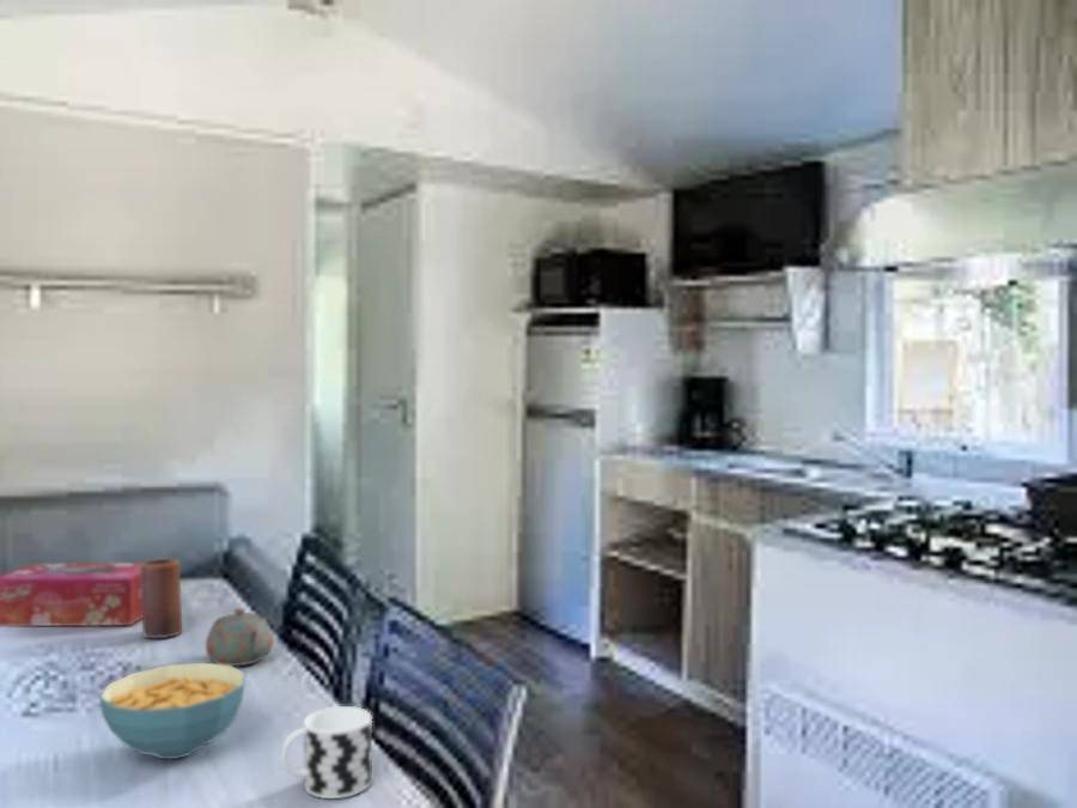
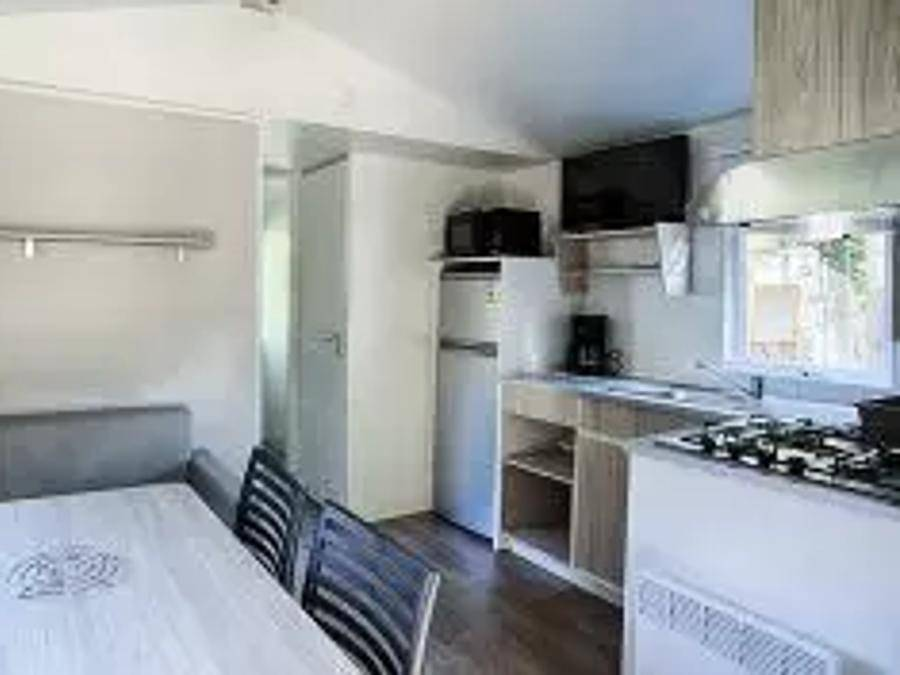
- teapot [205,607,275,667]
- candle [141,558,183,639]
- tissue box [0,561,142,627]
- cereal bowl [98,662,248,760]
- cup [280,705,373,800]
